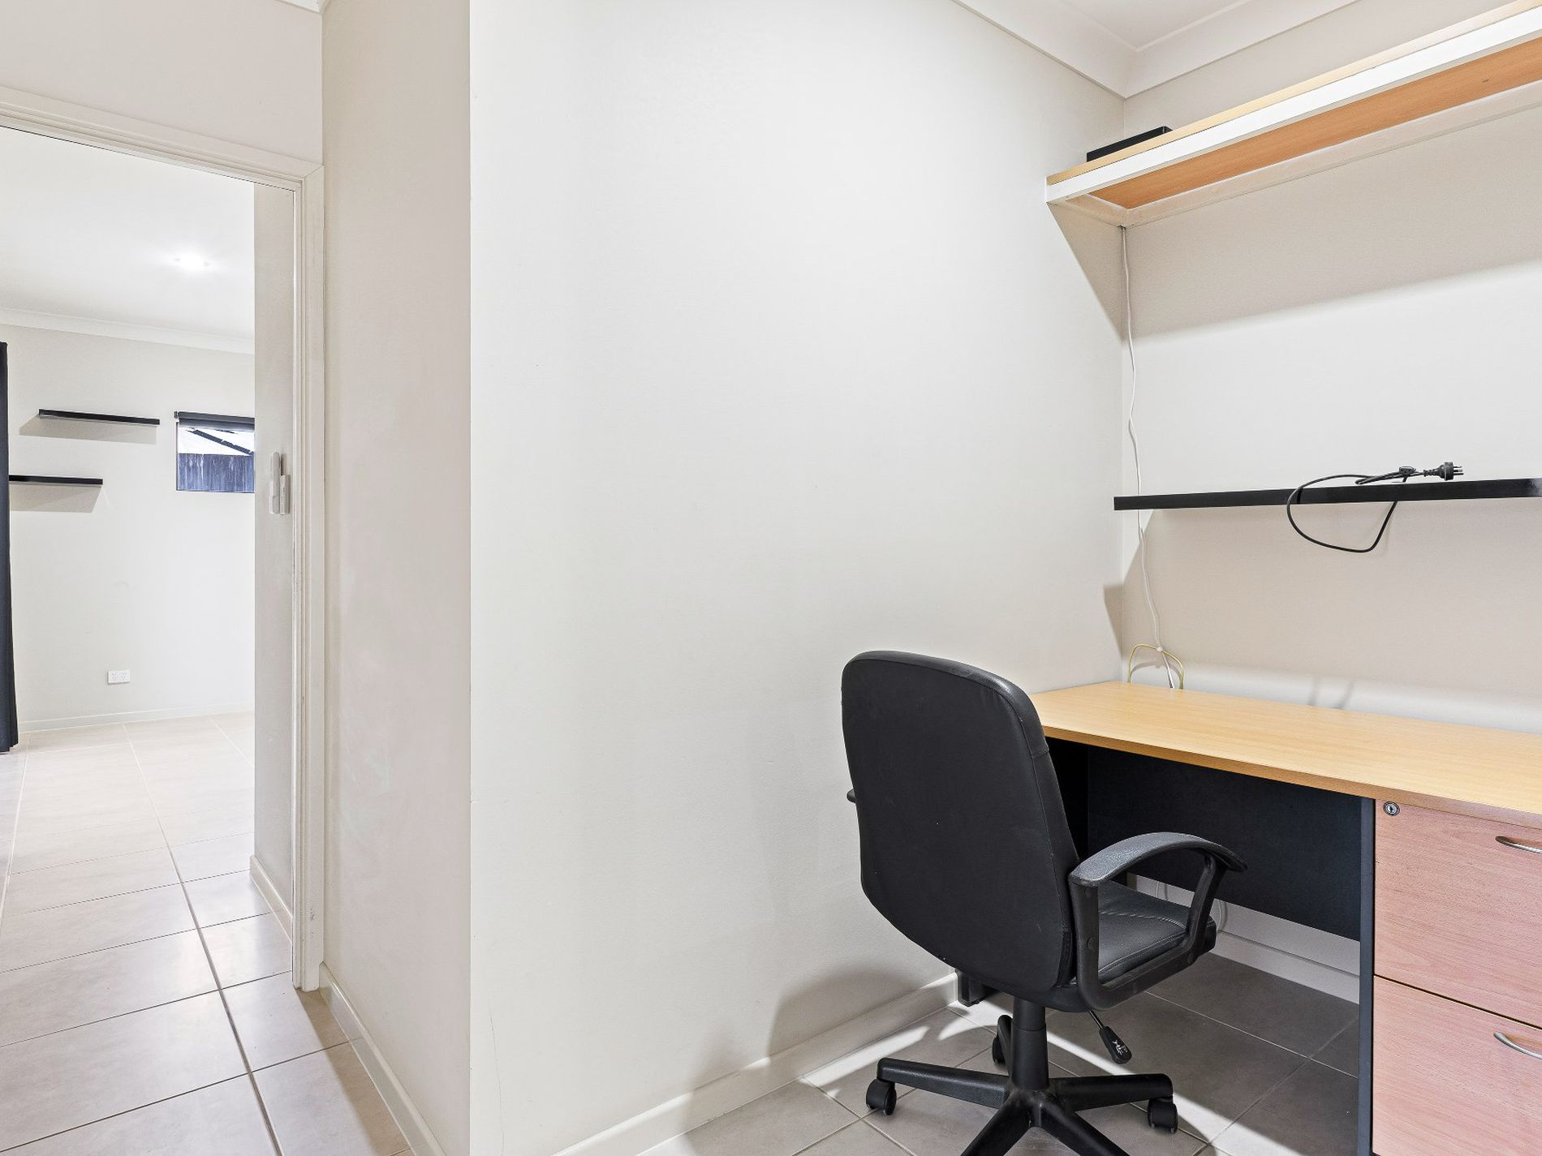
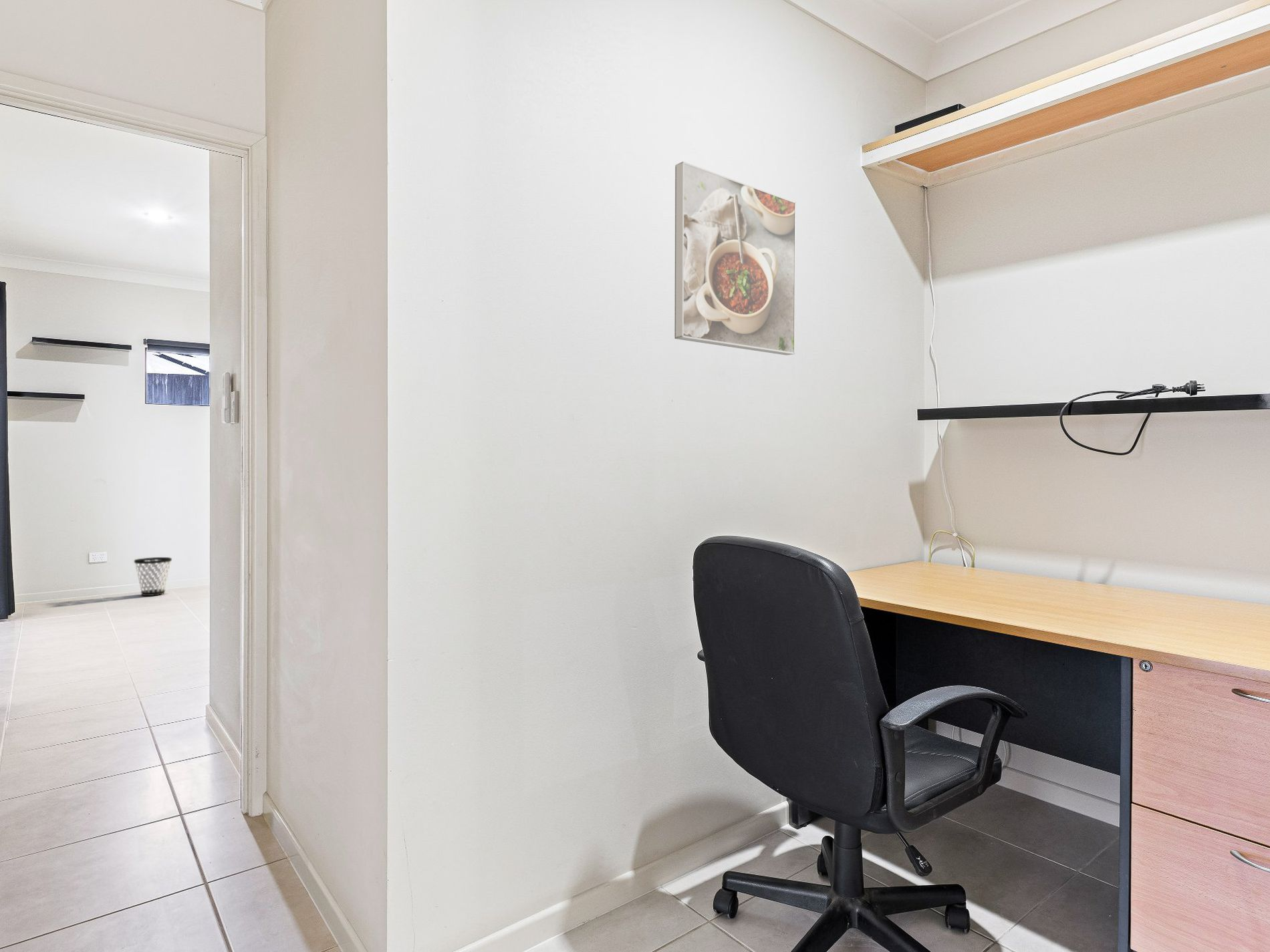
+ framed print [674,161,797,356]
+ wastebasket [133,557,172,597]
